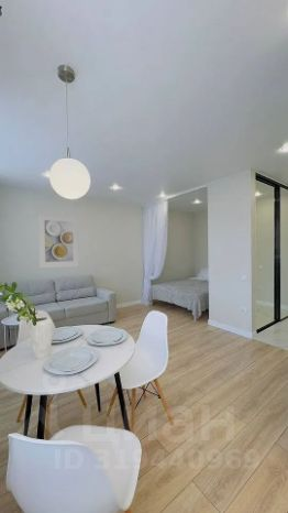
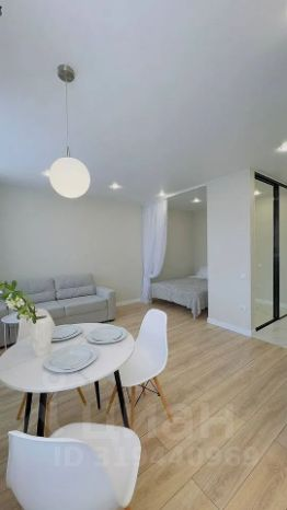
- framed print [37,212,80,269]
